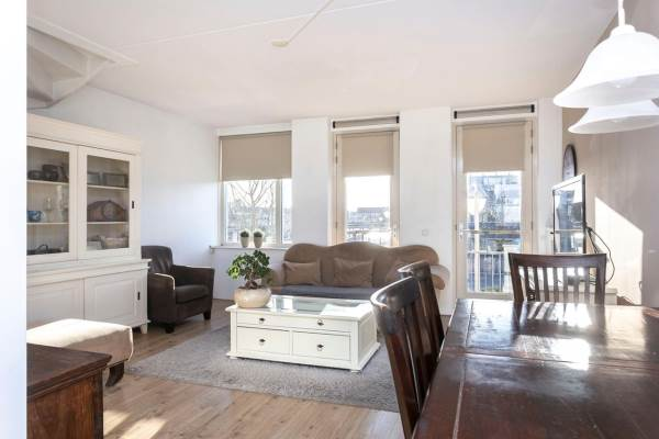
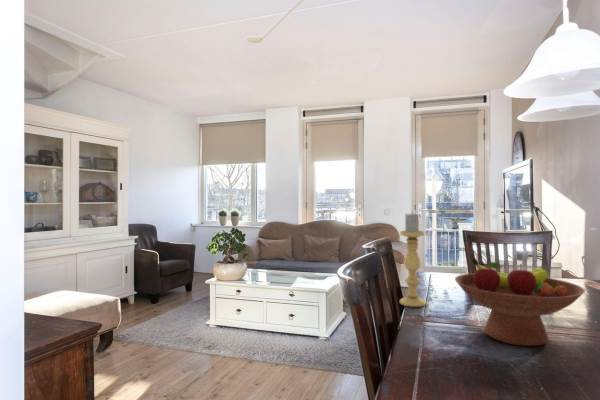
+ fruit bowl [454,257,586,347]
+ candle holder [399,211,427,308]
